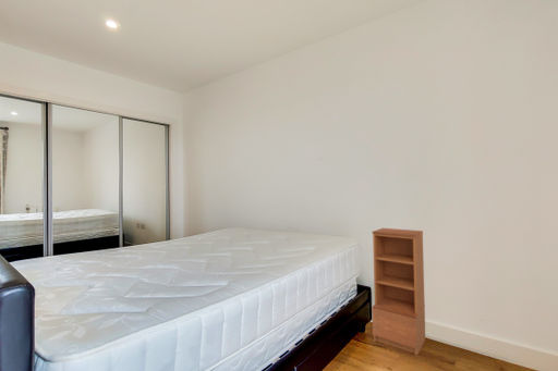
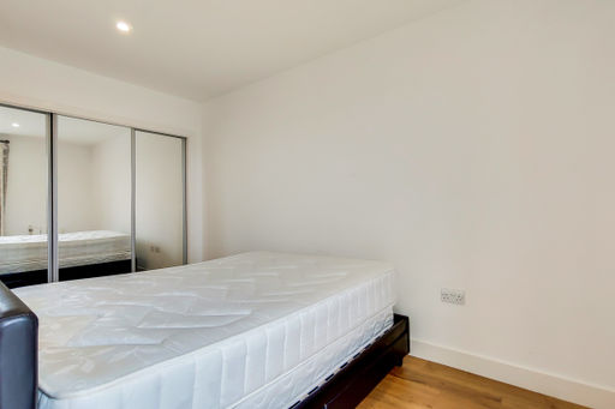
- bookcase [371,227,426,357]
